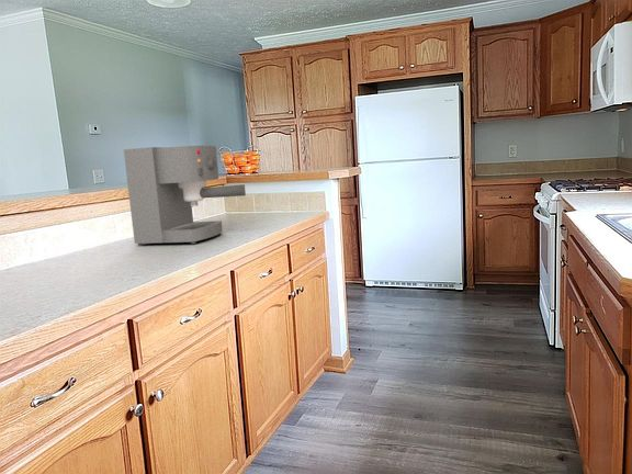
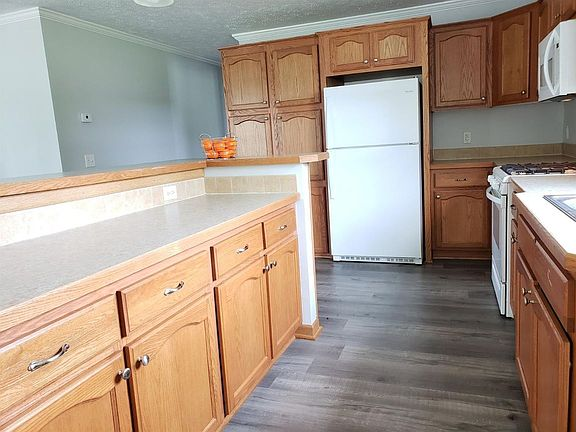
- coffee maker [123,145,247,247]
